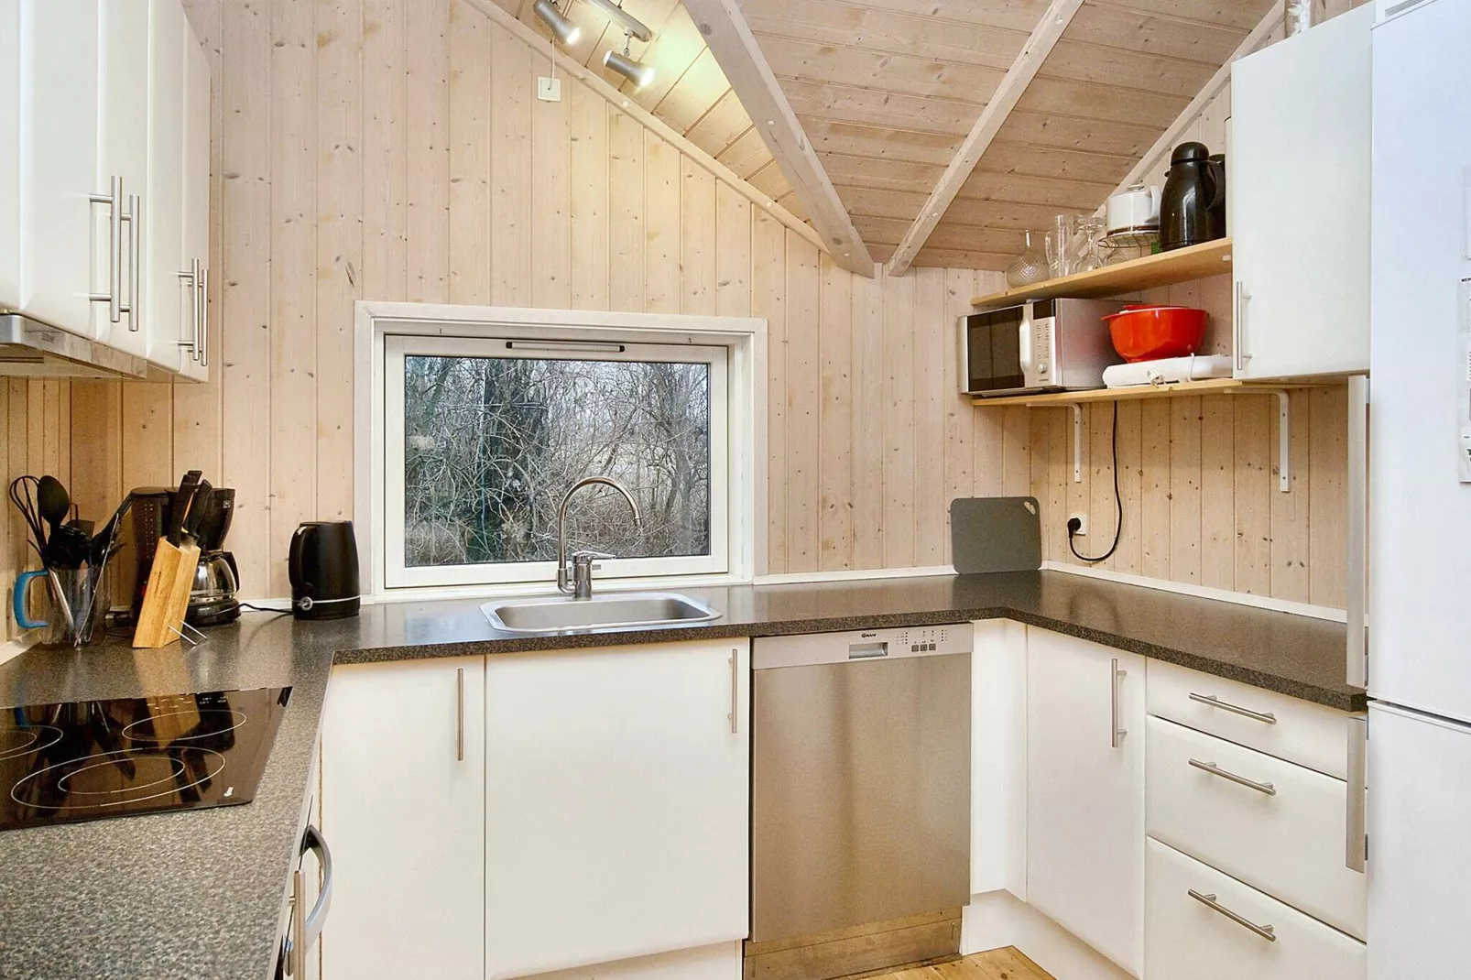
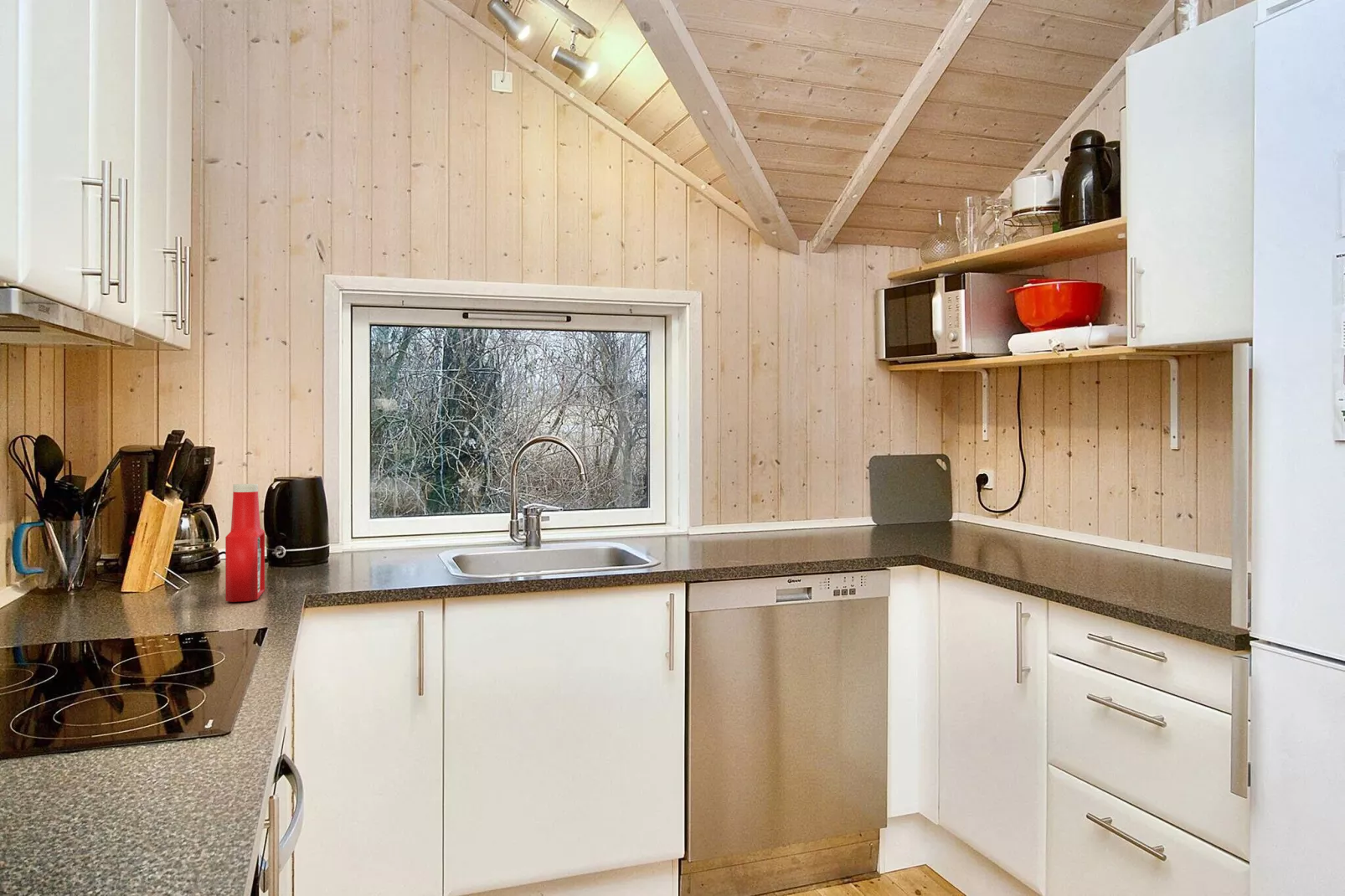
+ soap bottle [224,483,265,603]
